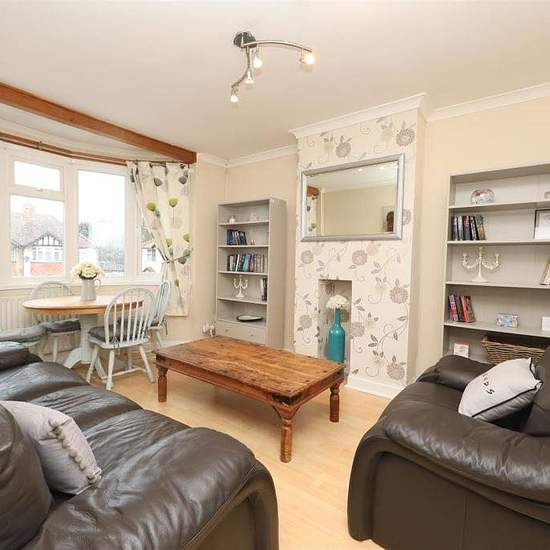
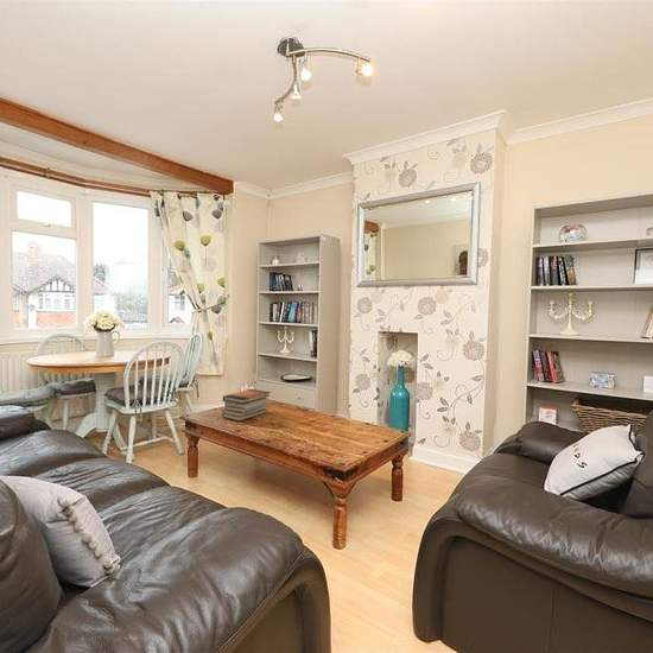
+ book stack [221,388,271,423]
